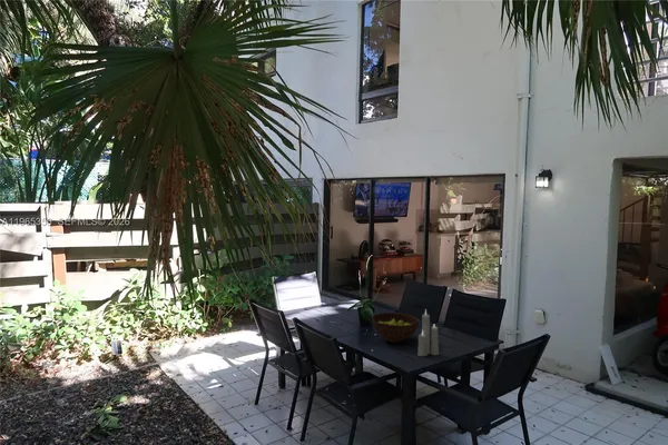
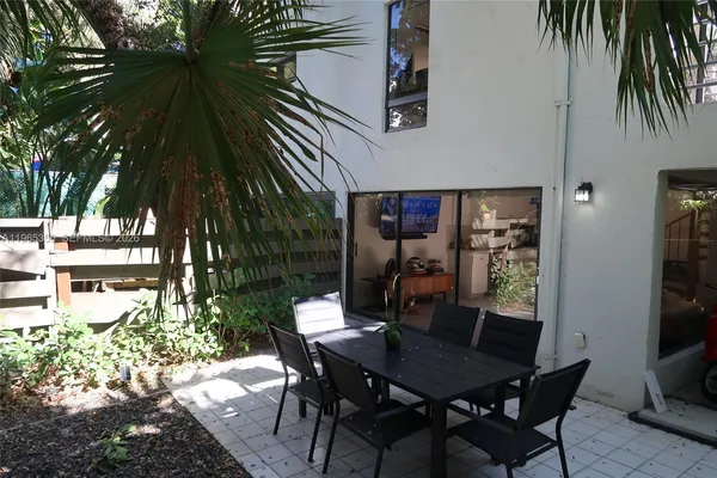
- candle [416,308,440,357]
- fruit bowl [371,312,420,344]
